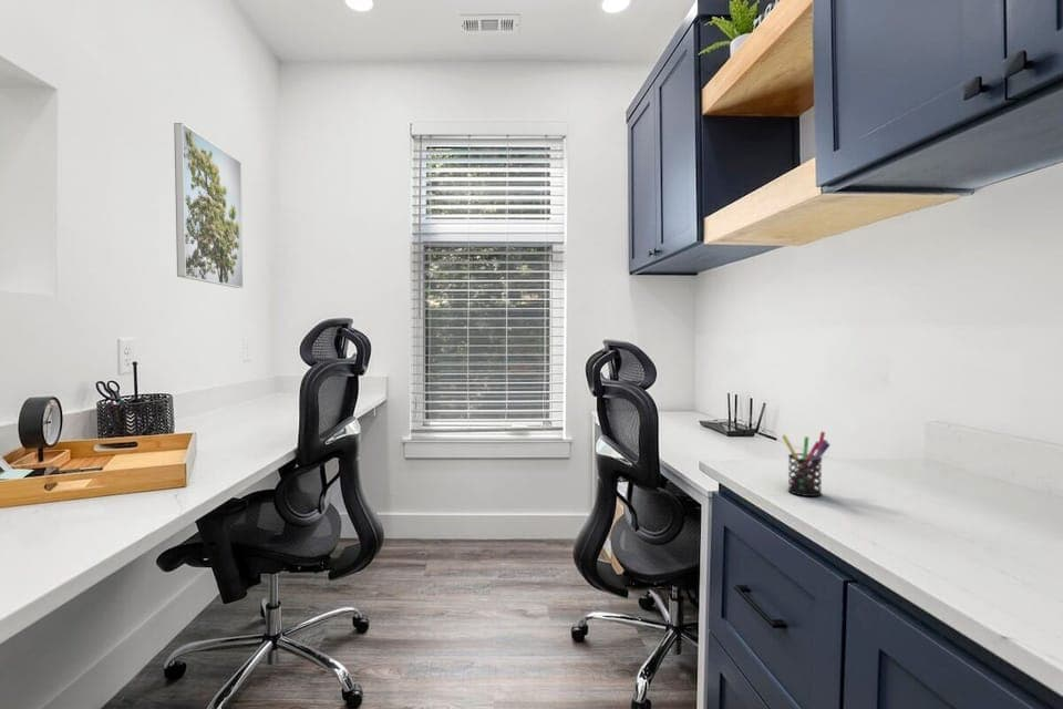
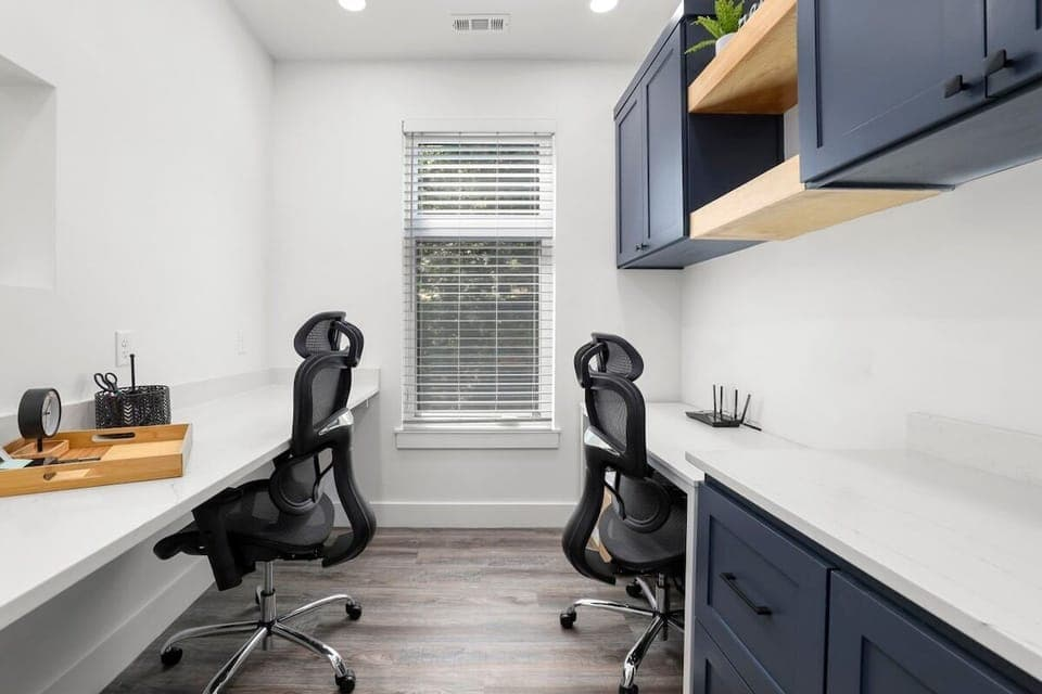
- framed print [173,122,245,289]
- pen holder [781,431,832,497]
